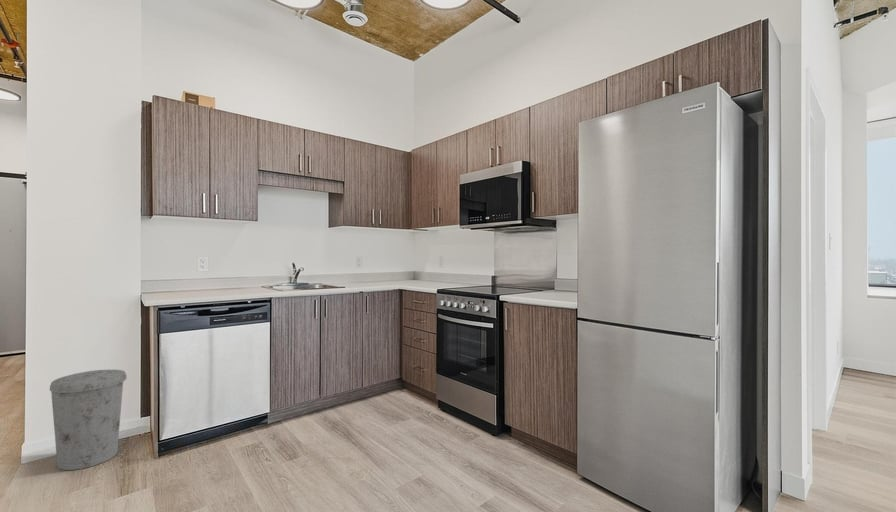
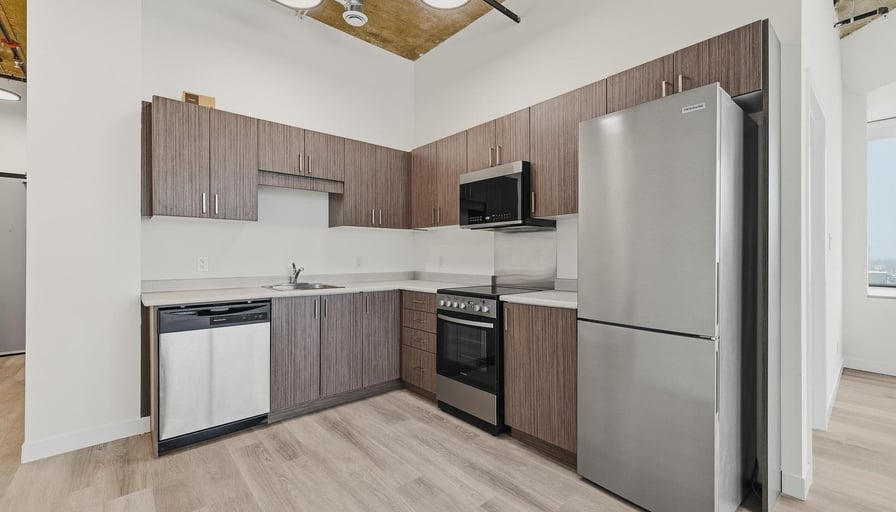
- trash can [49,369,128,471]
